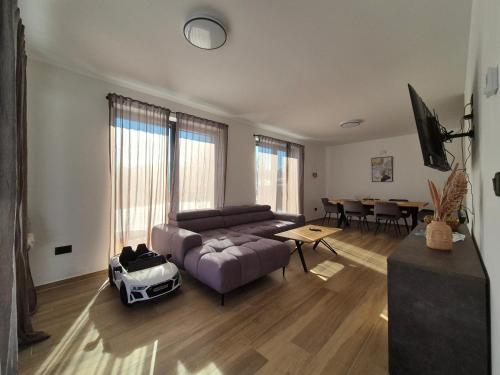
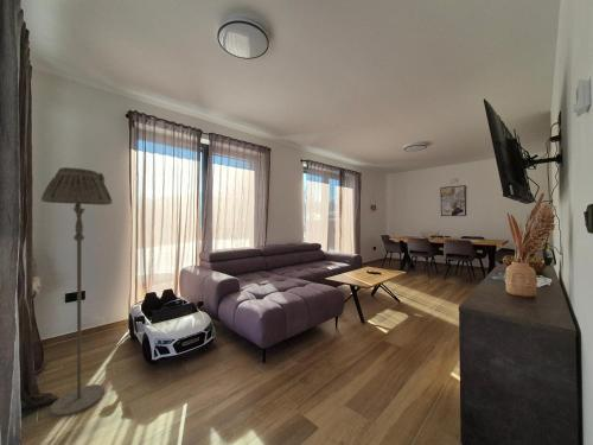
+ floor lamp [40,166,113,418]
